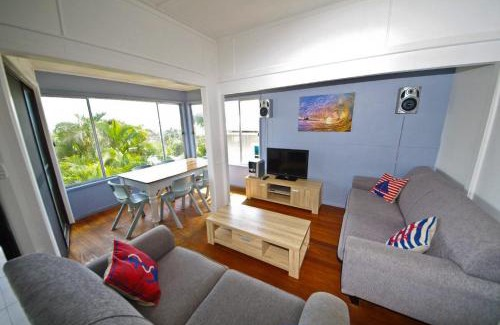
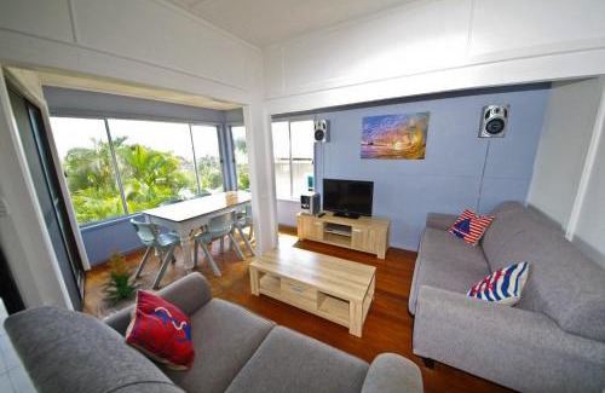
+ indoor plant [99,245,148,308]
